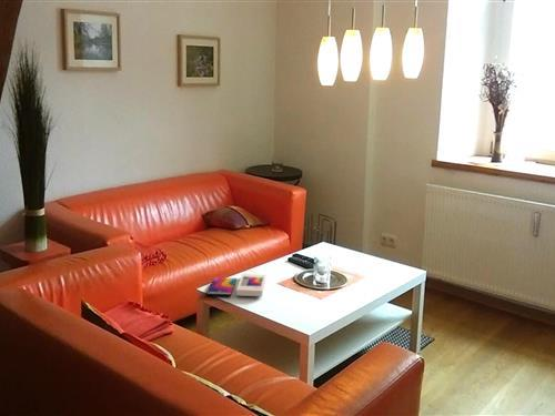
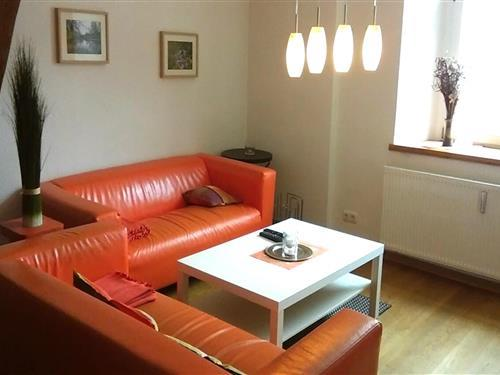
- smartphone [204,273,268,297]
